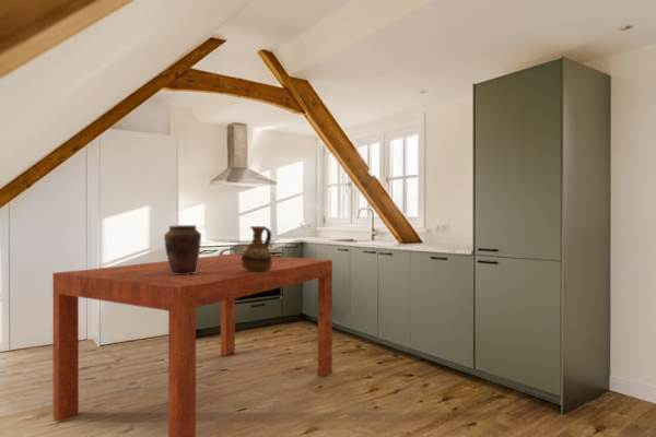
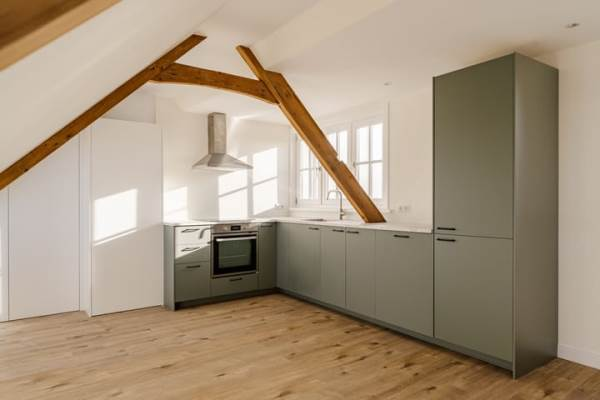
- dining table [51,252,333,437]
- vase [163,224,202,274]
- ceramic pitcher [242,225,272,271]
